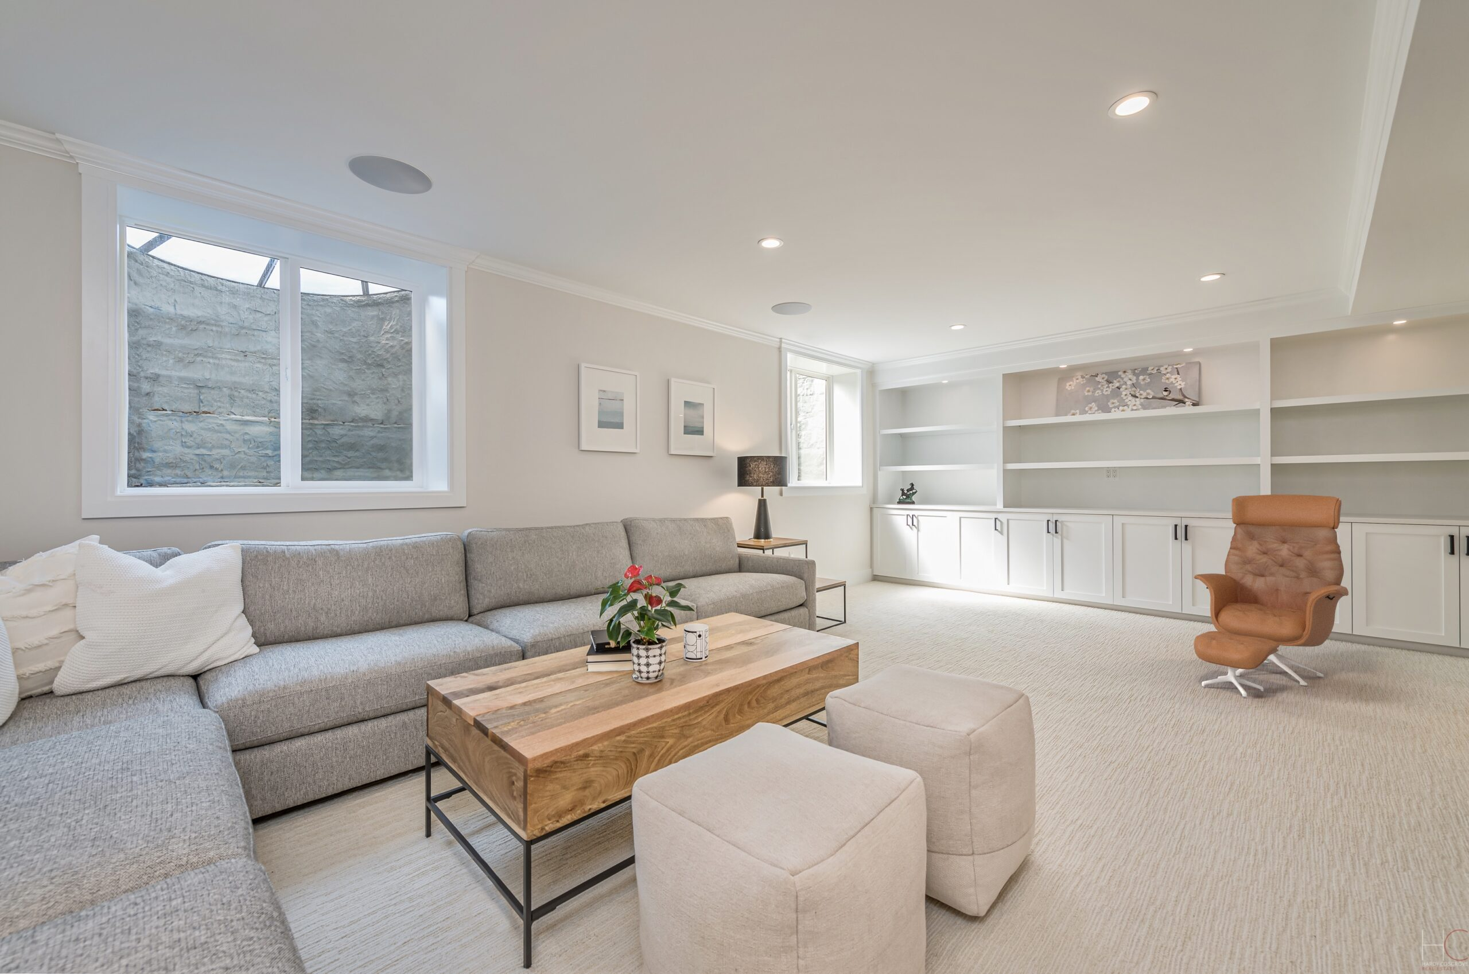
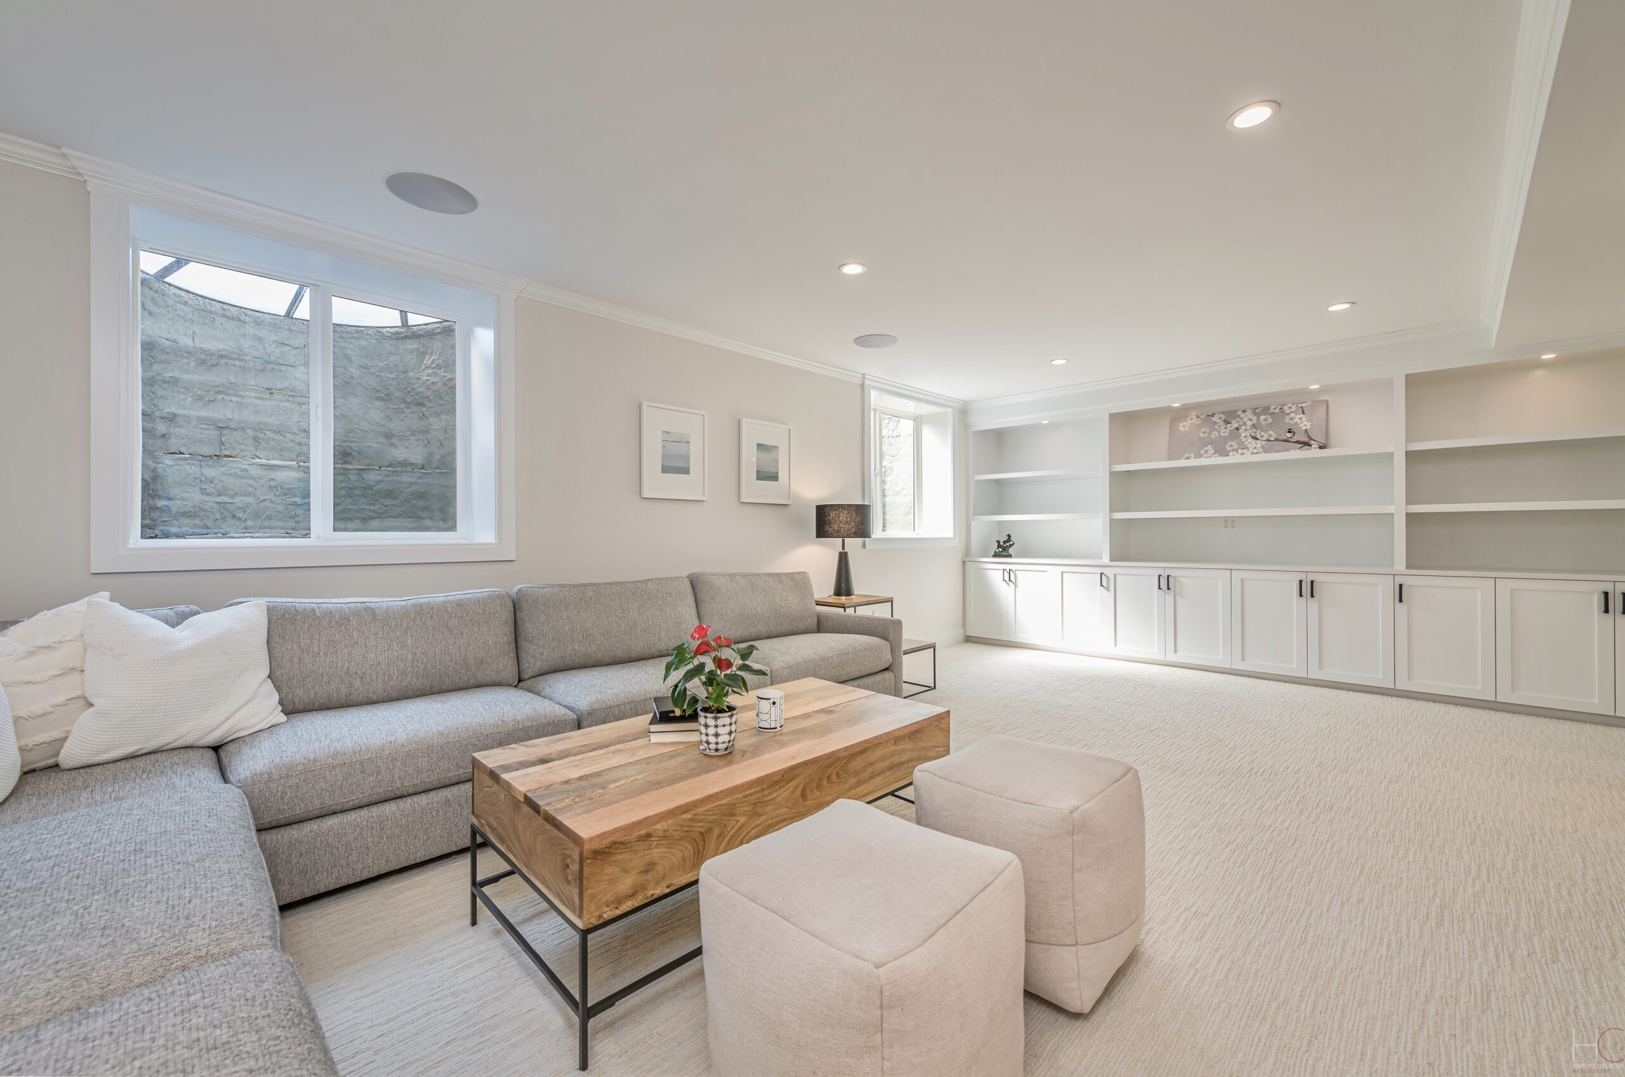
- lounge chair [1194,494,1349,698]
